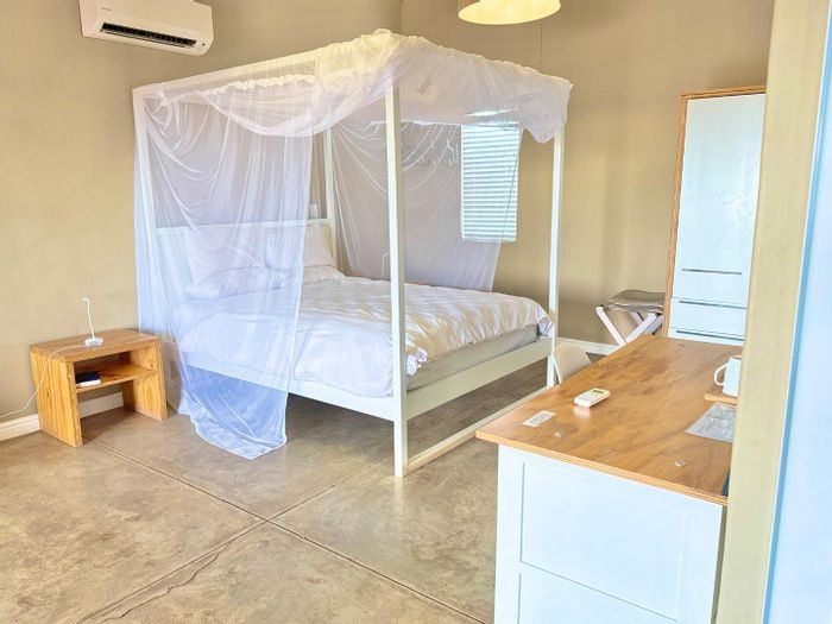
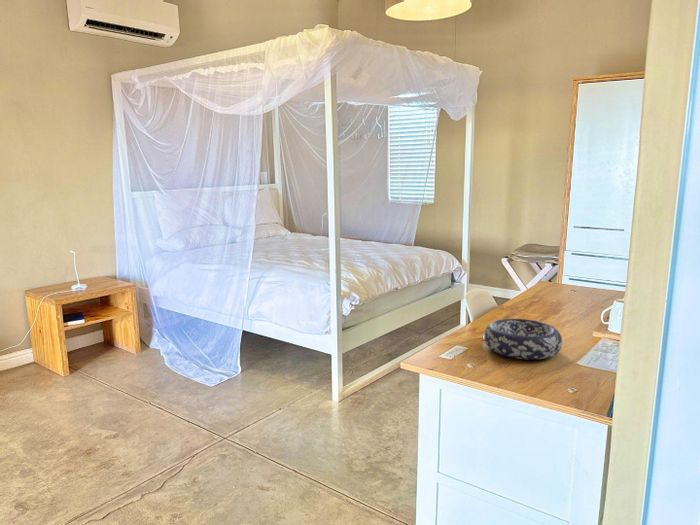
+ decorative bowl [483,318,563,361]
